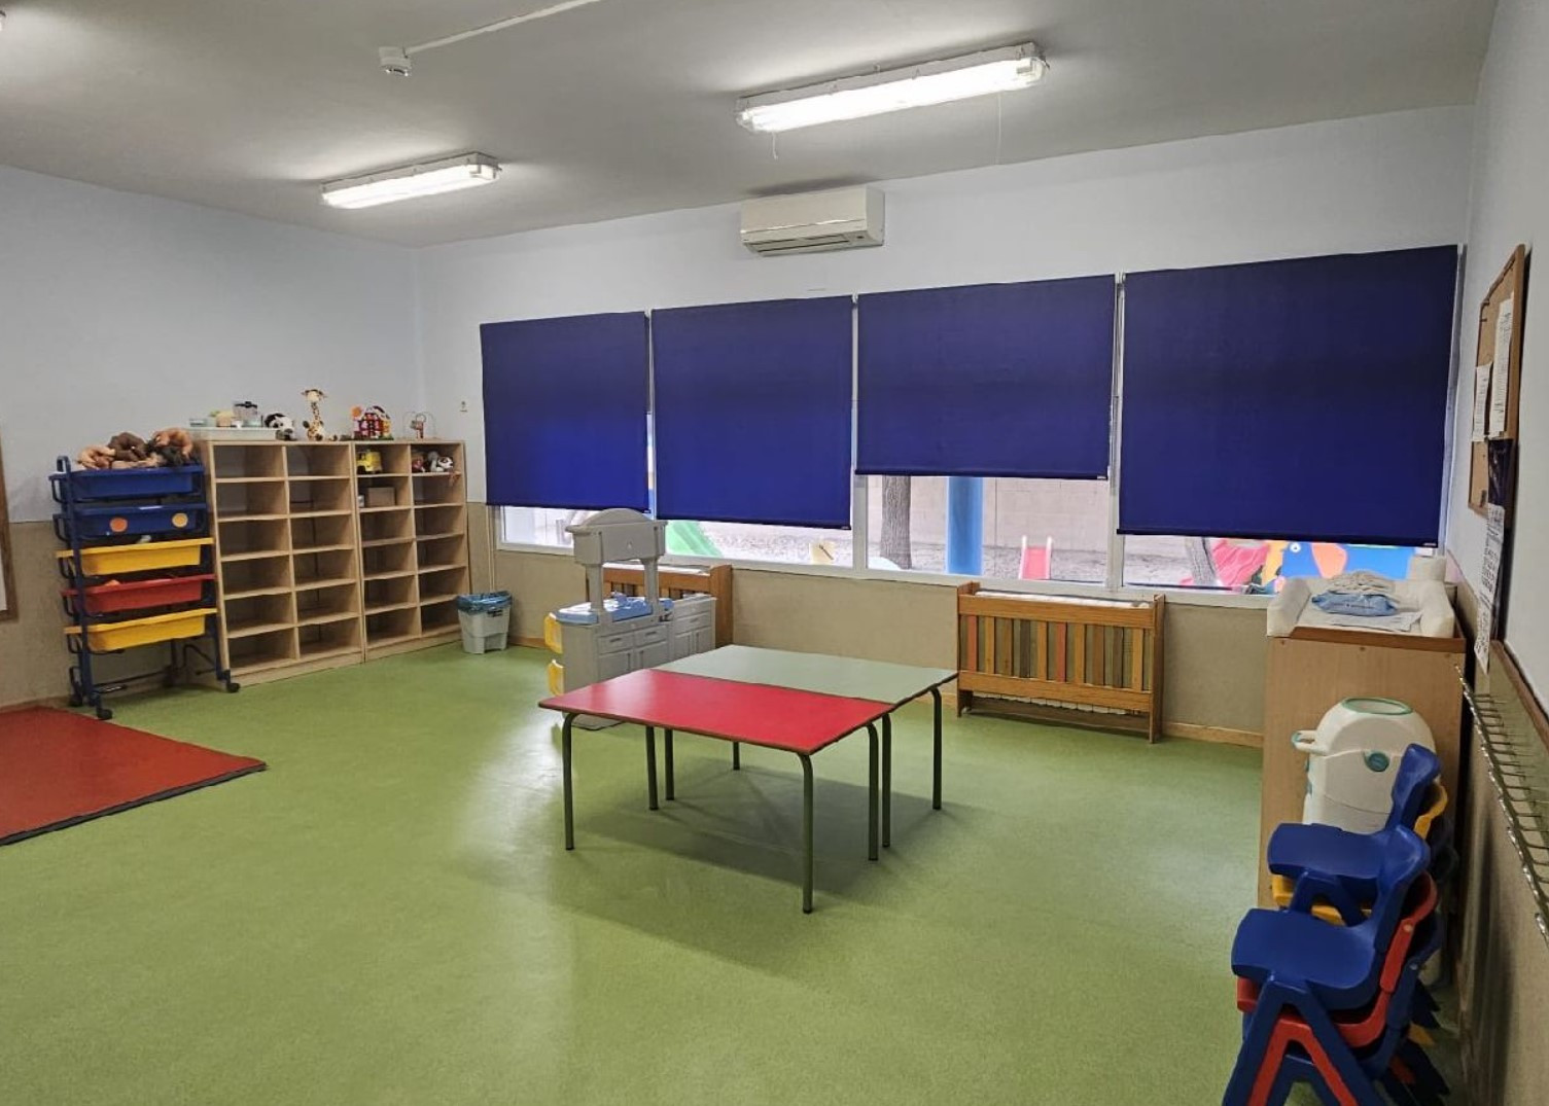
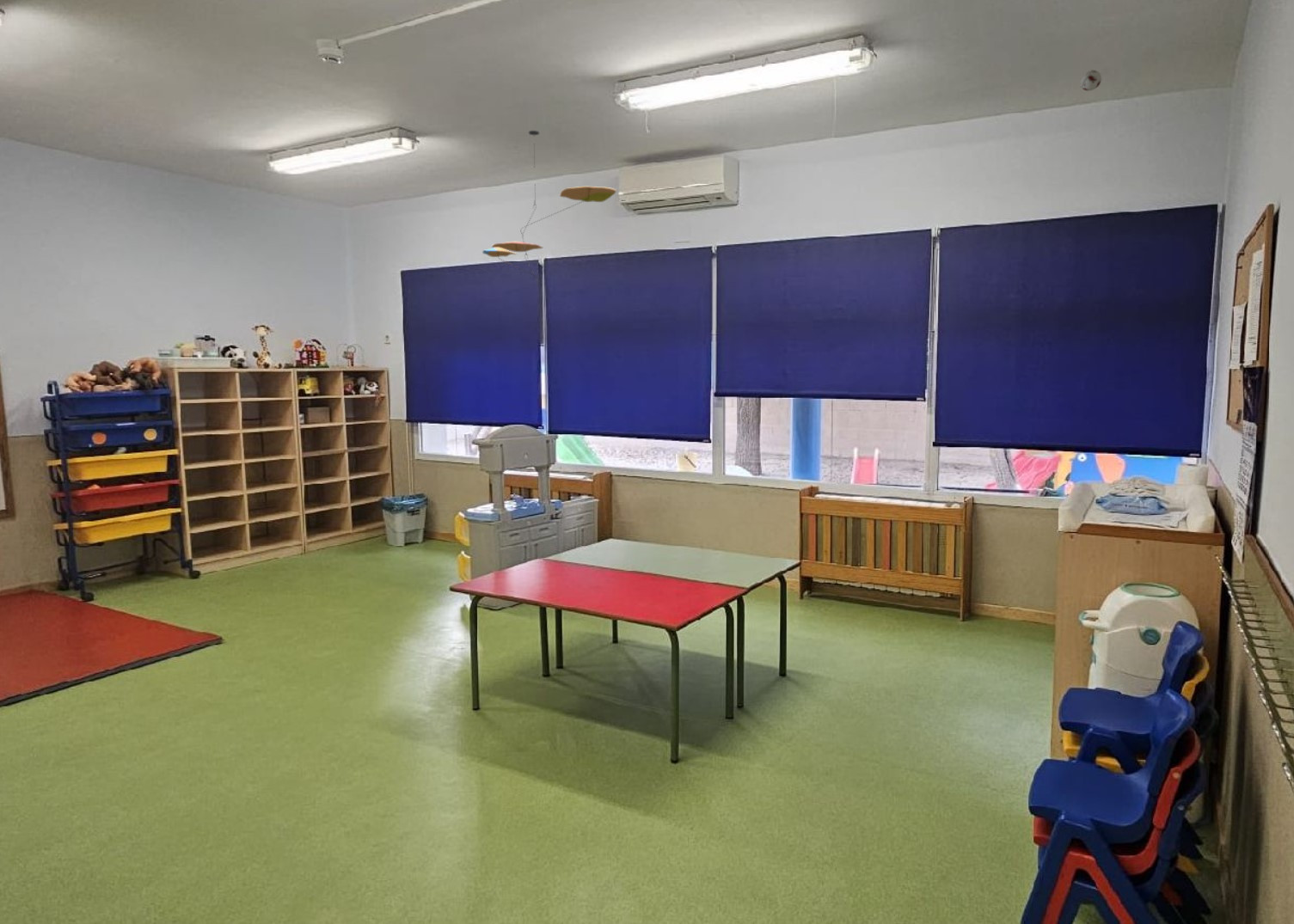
+ smoke detector [1079,69,1102,92]
+ ceiling mobile [481,130,617,285]
